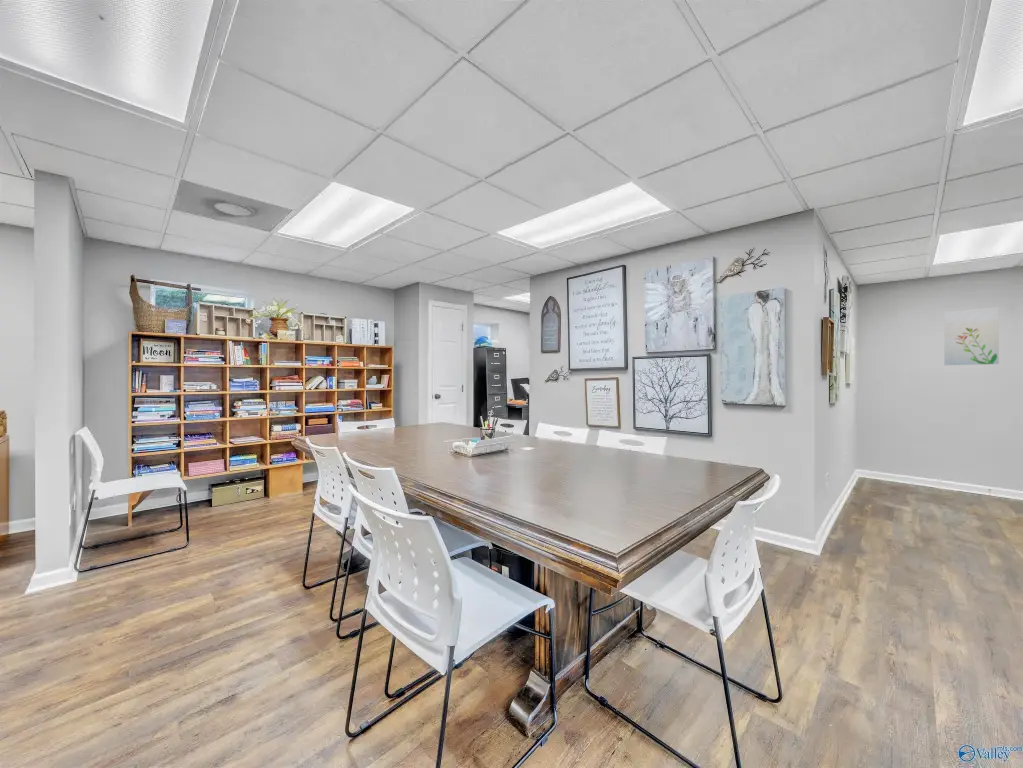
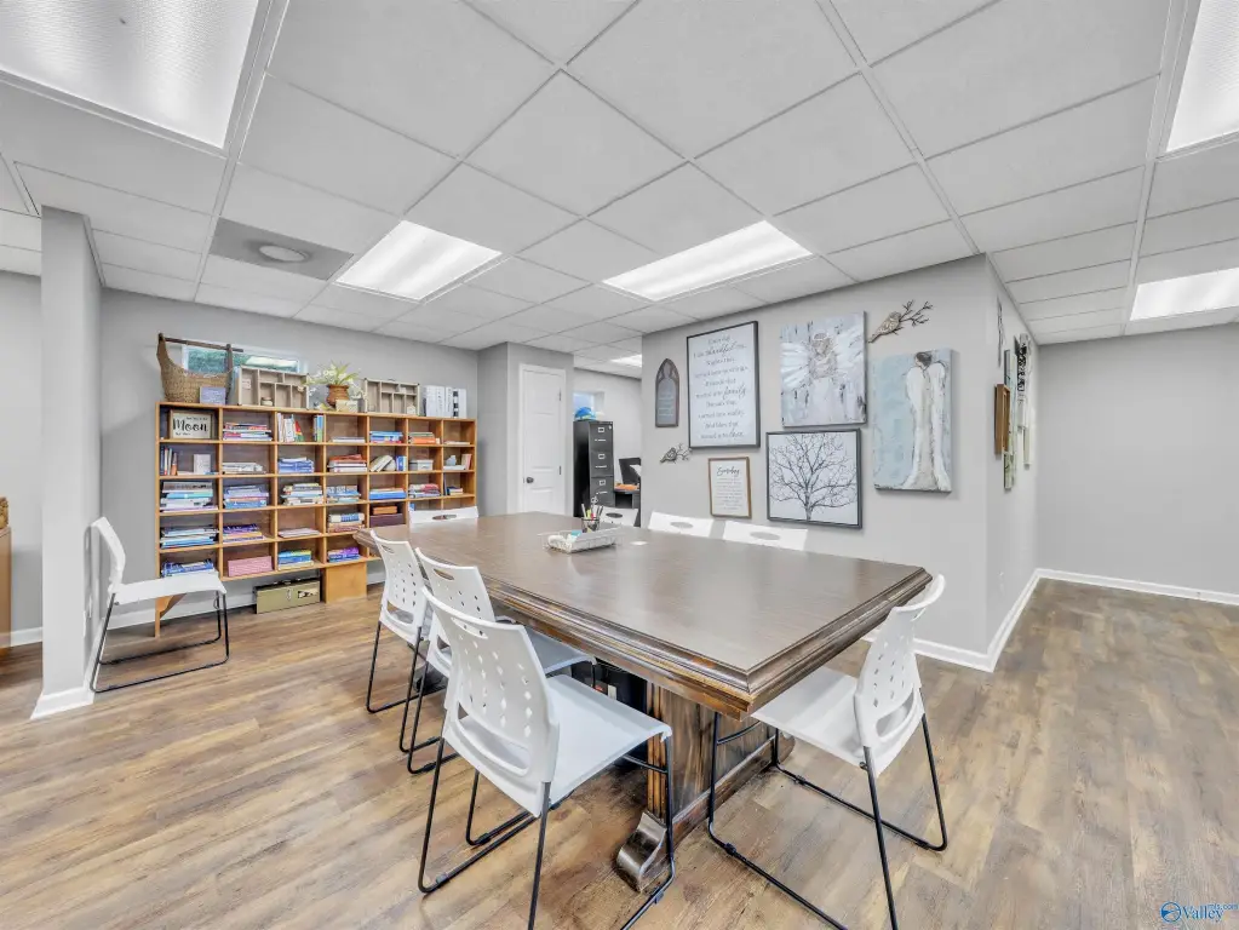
- wall art [943,306,1000,366]
